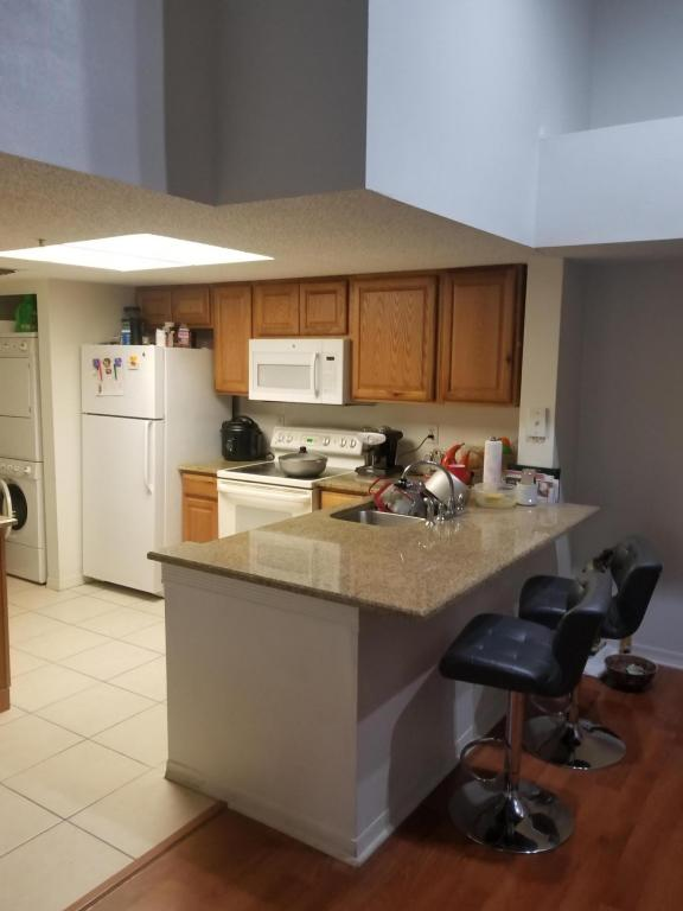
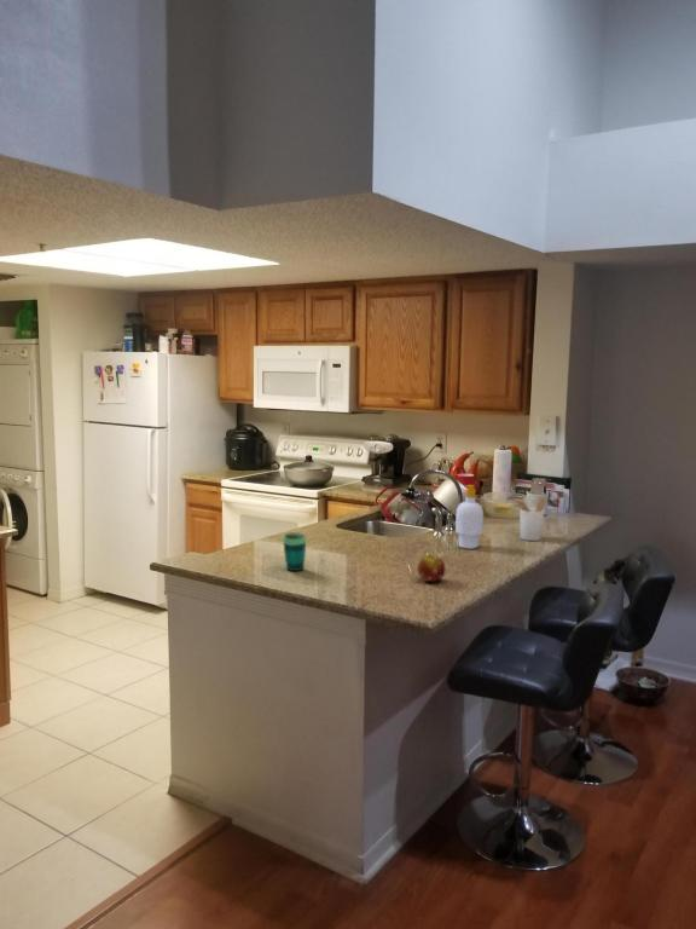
+ cup [282,532,308,572]
+ soap bottle [454,484,485,550]
+ fruit [416,554,447,583]
+ utensil holder [512,496,547,542]
